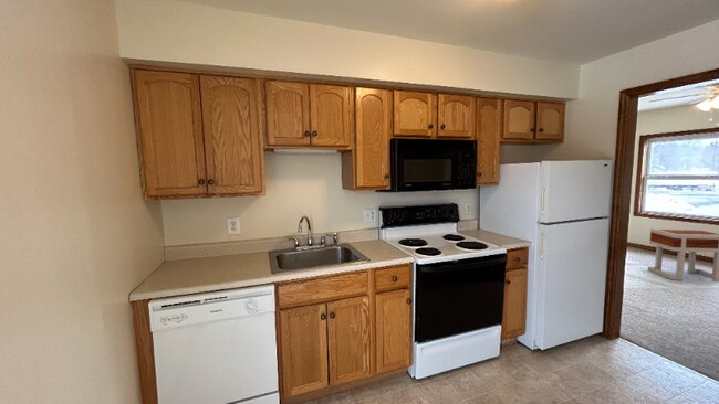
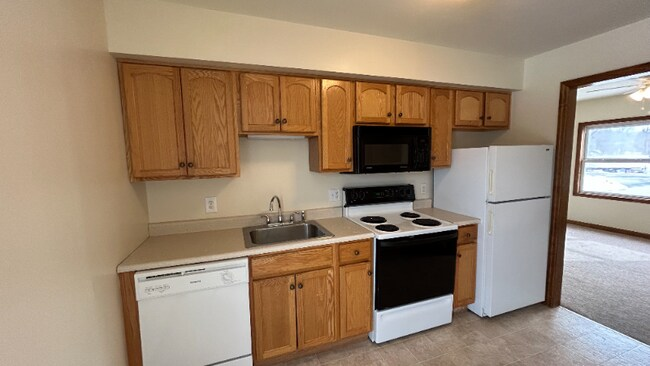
- side table [647,227,719,283]
